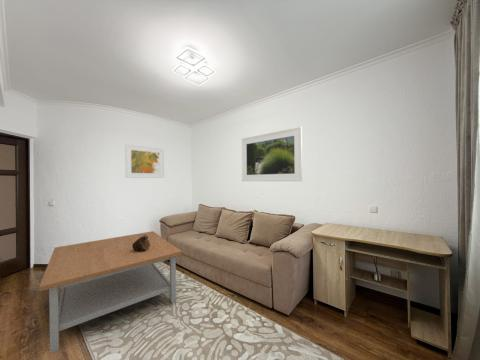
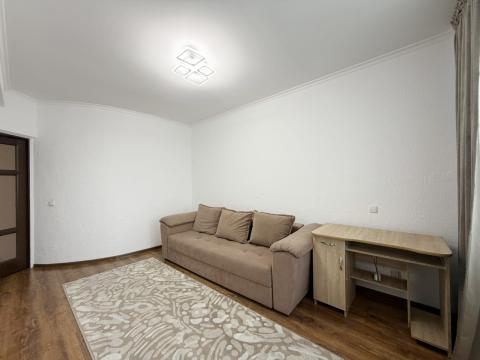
- architectural model [132,235,151,252]
- coffee table [38,230,183,354]
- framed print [124,144,165,179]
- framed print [241,125,303,182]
